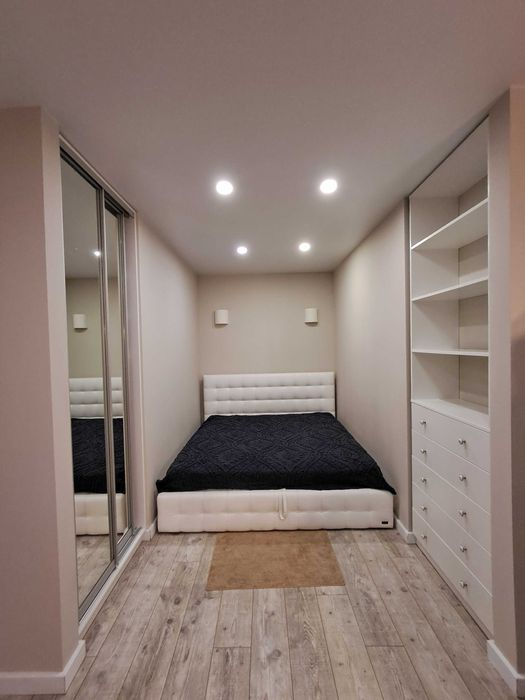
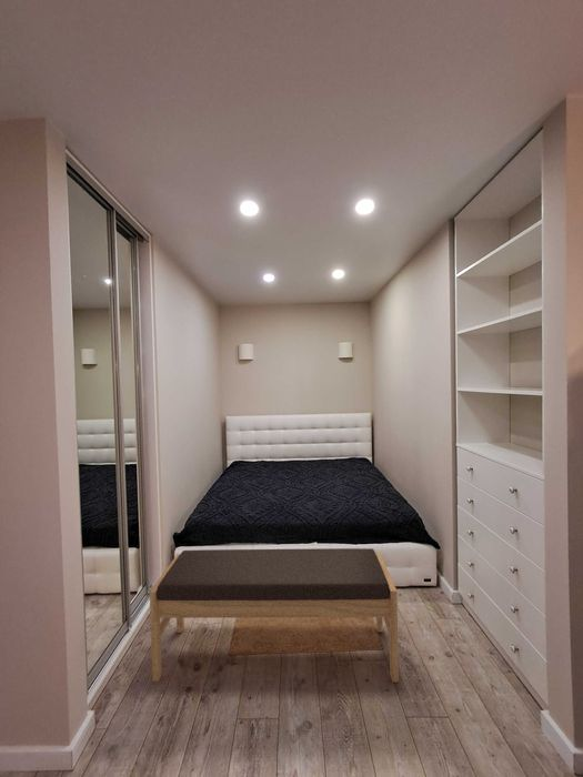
+ bench [149,547,400,684]
